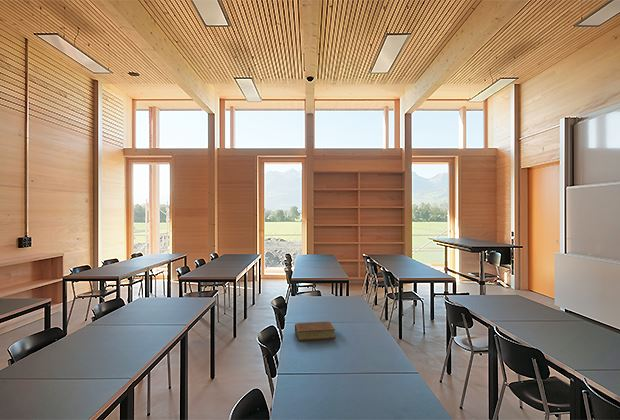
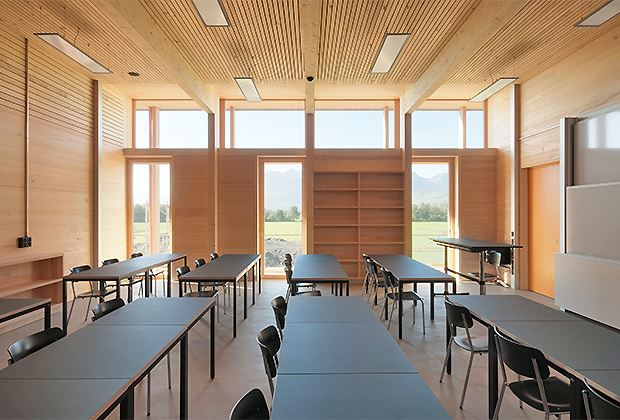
- book [294,320,336,342]
